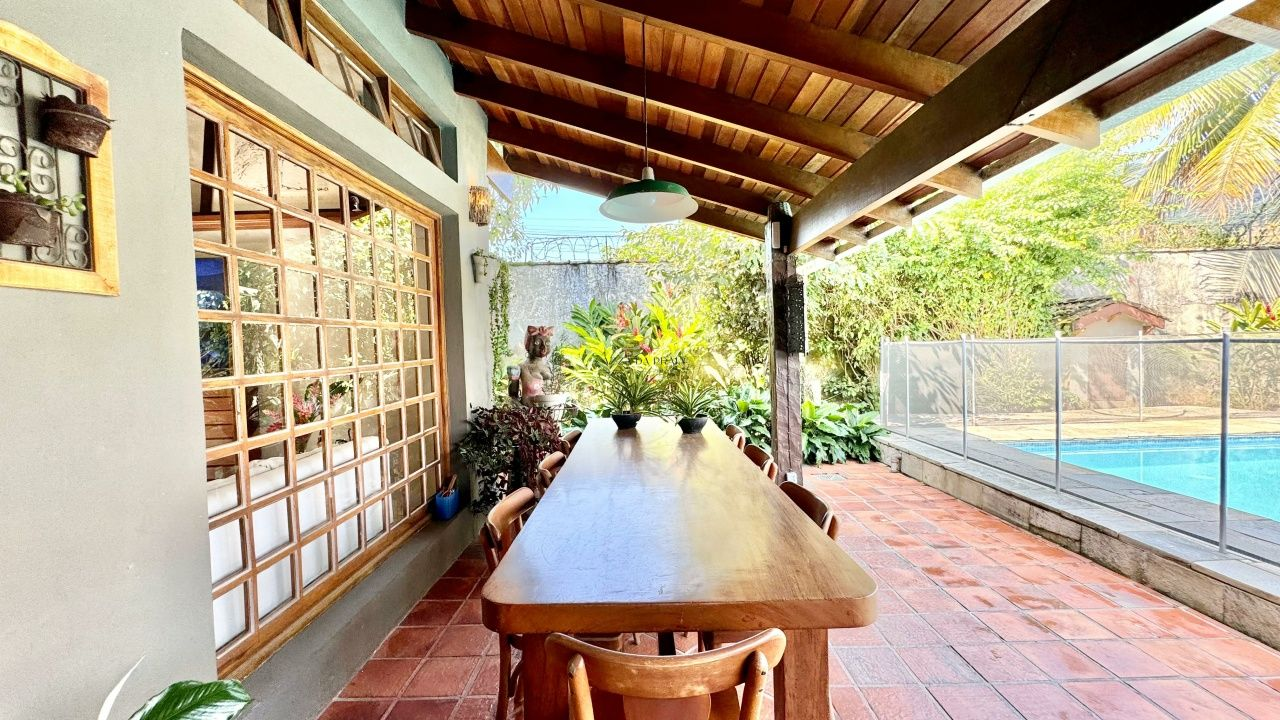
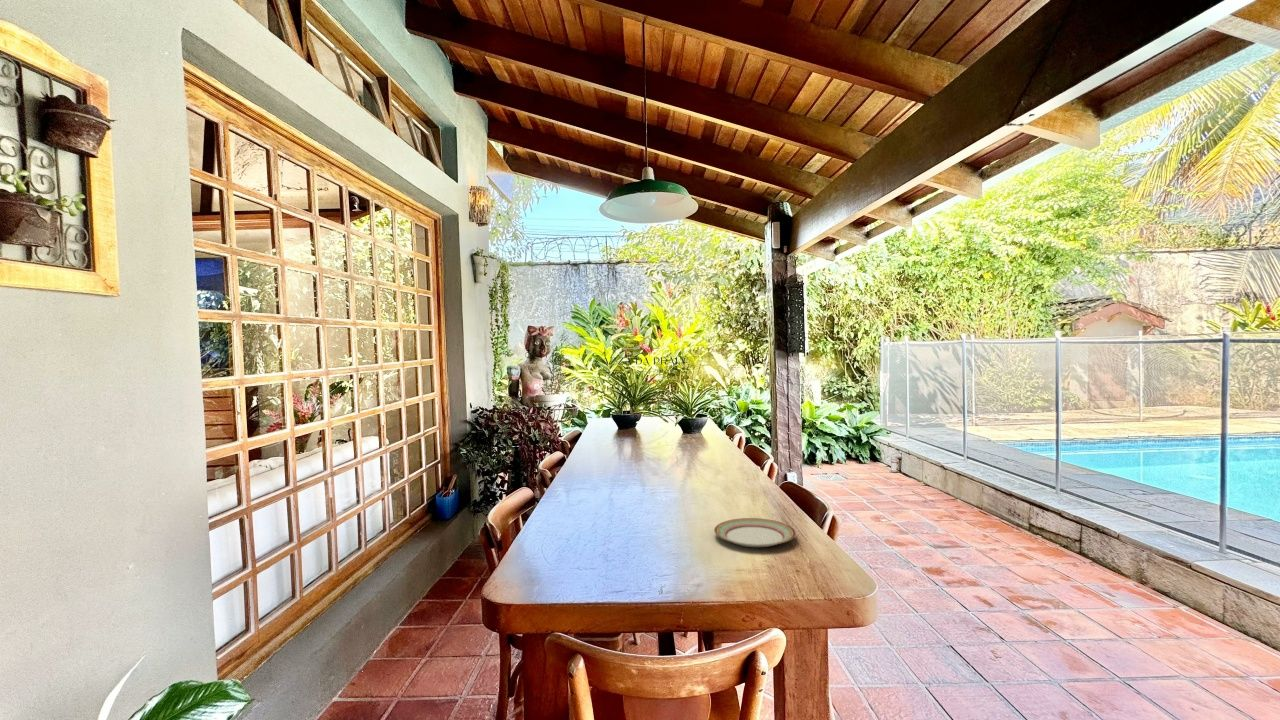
+ plate [713,517,797,548]
